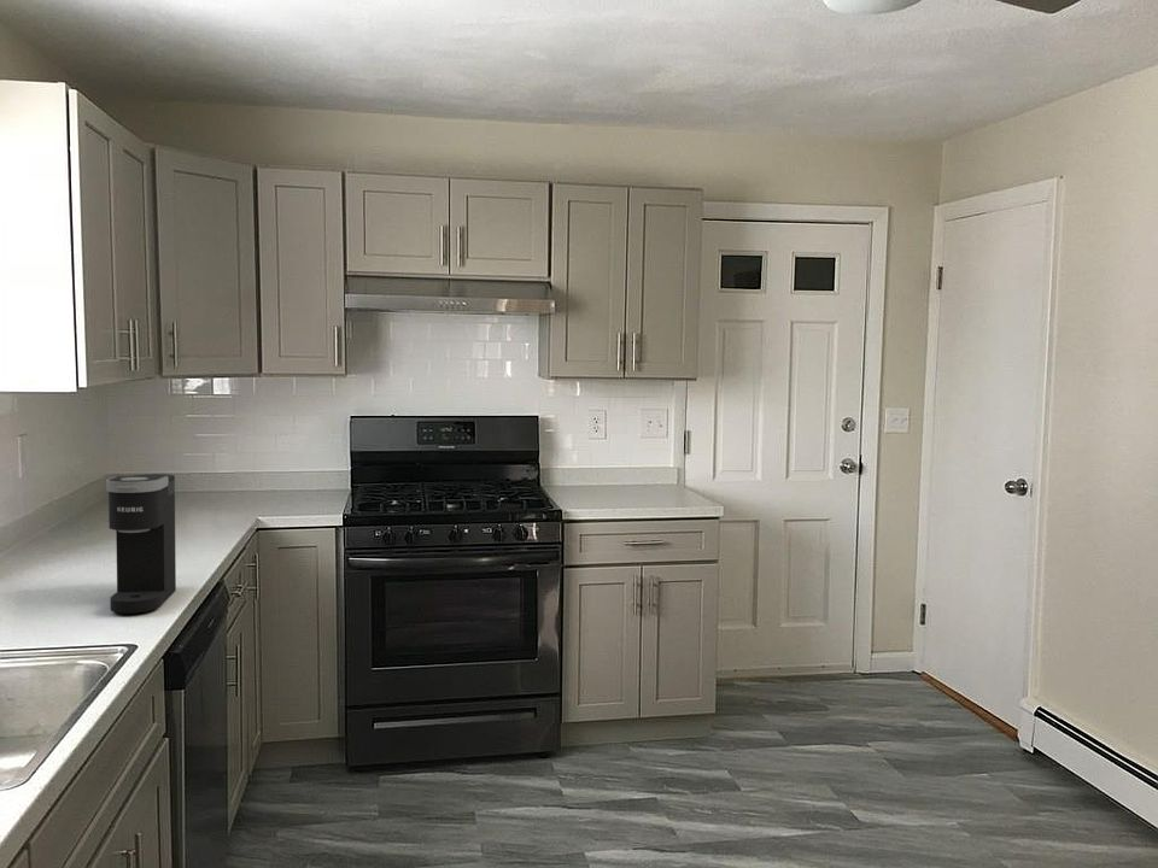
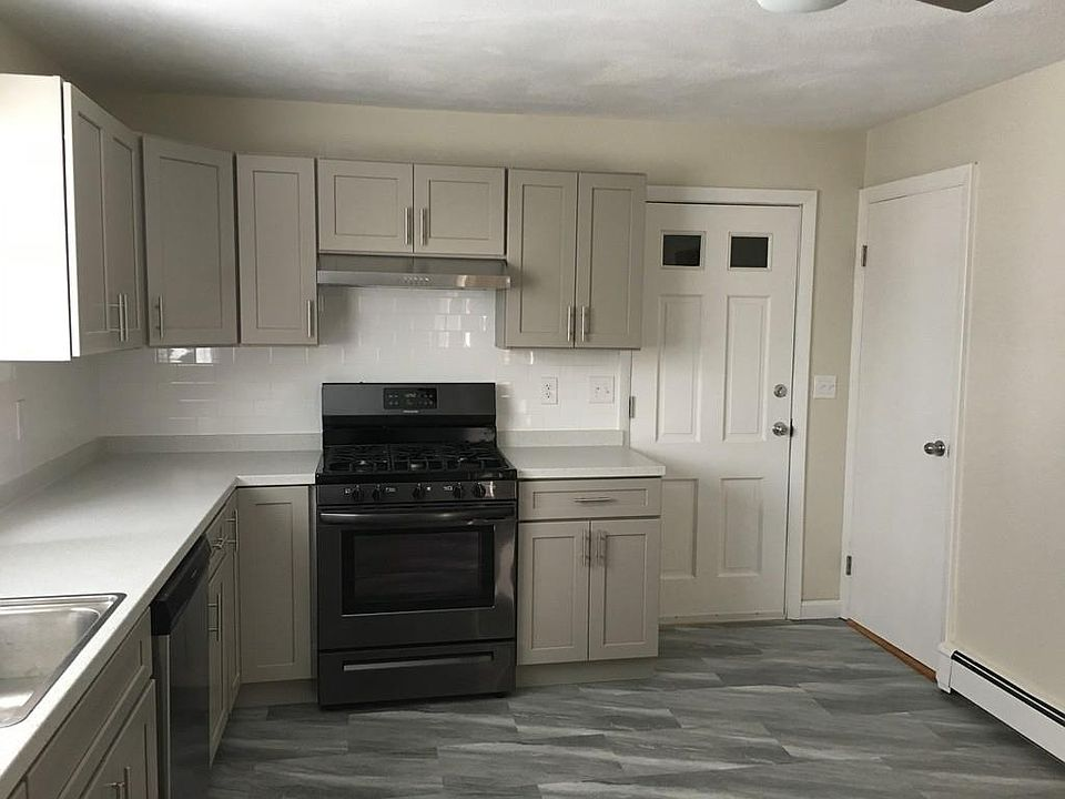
- coffee maker [105,473,177,615]
